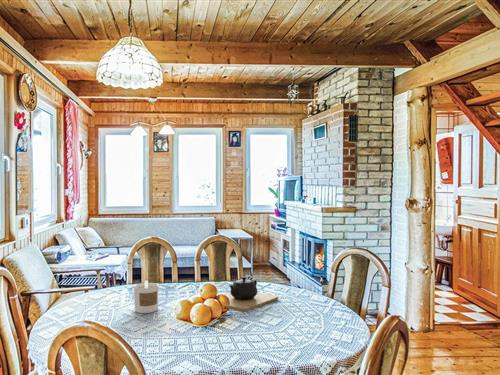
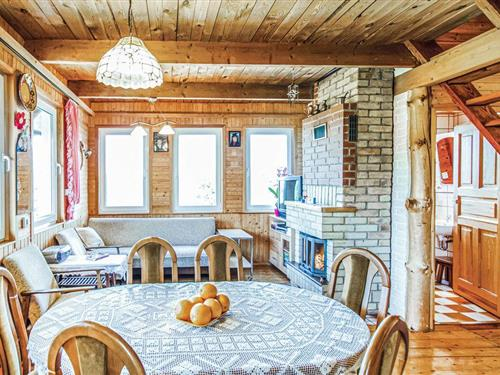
- teapot [224,276,279,312]
- candle [133,280,160,314]
